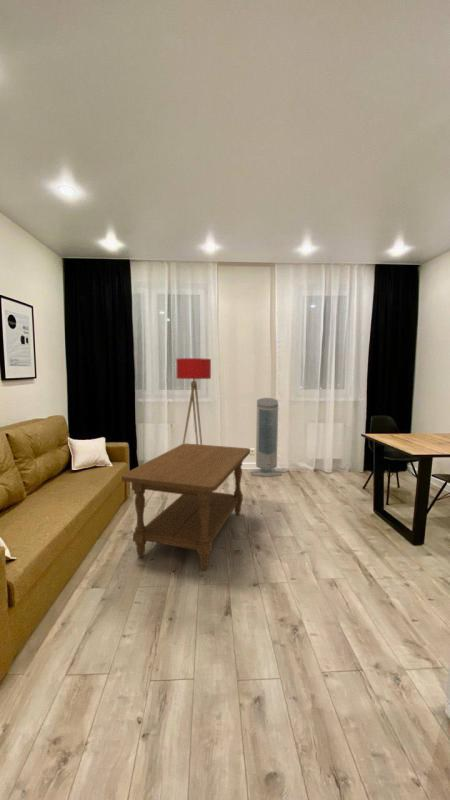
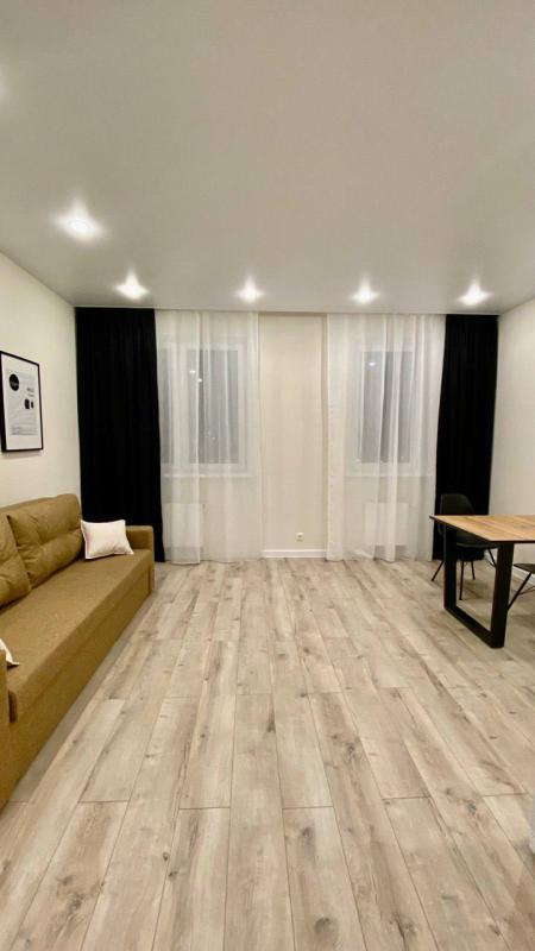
- floor lamp [175,357,212,445]
- air purifier [250,397,283,478]
- coffee table [121,443,251,571]
